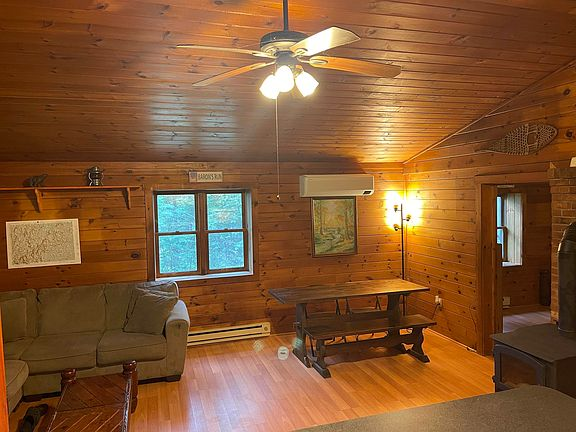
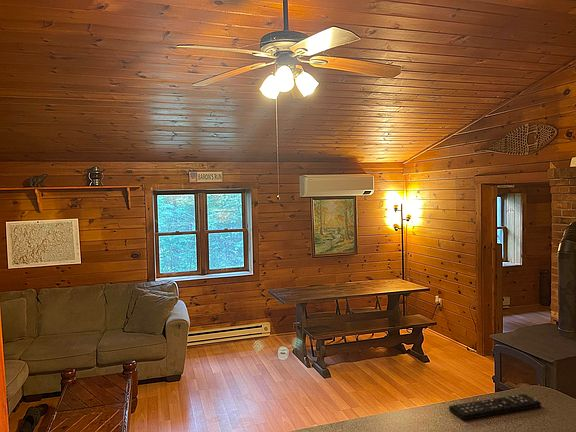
+ remote control [448,393,542,421]
